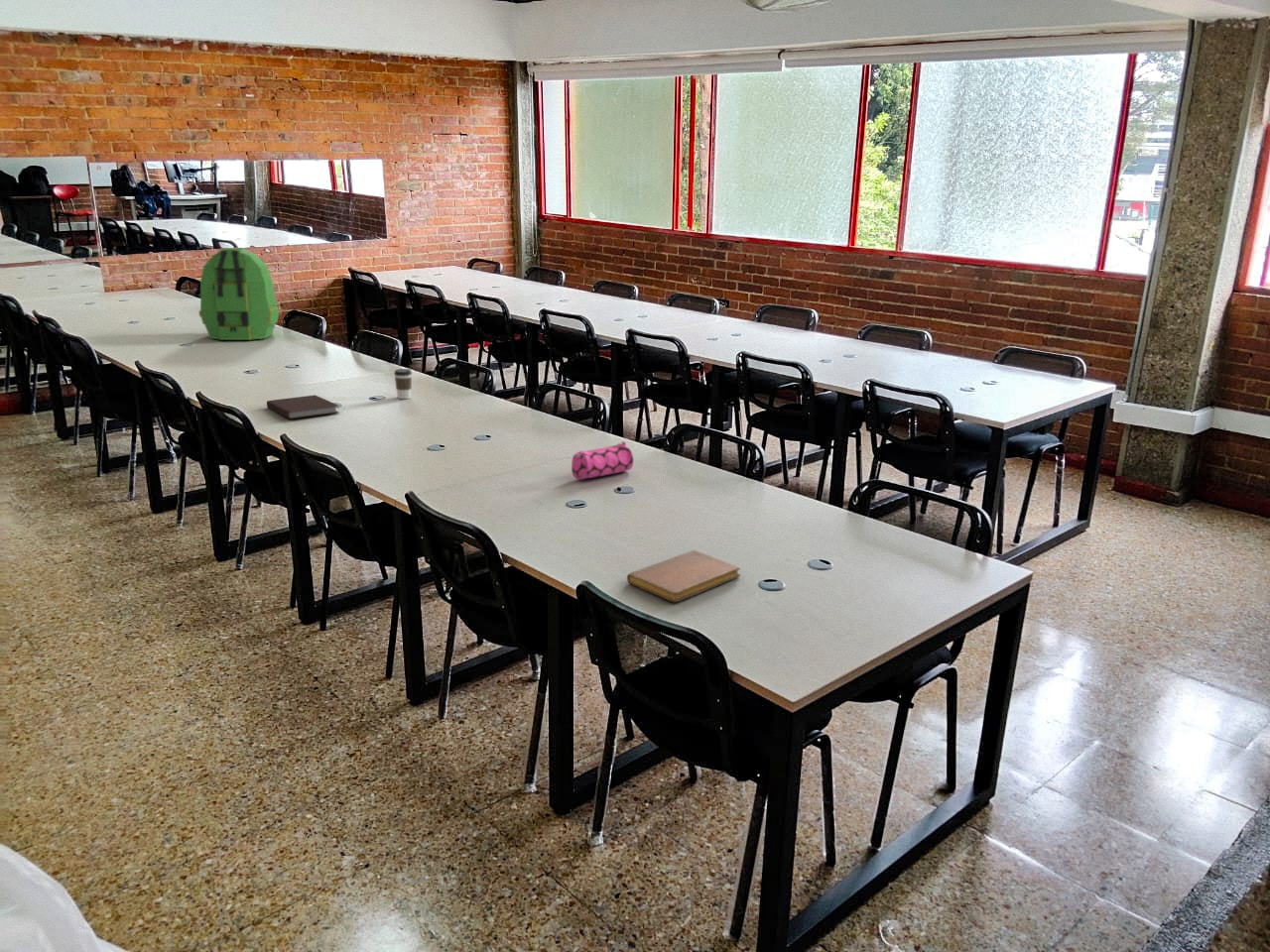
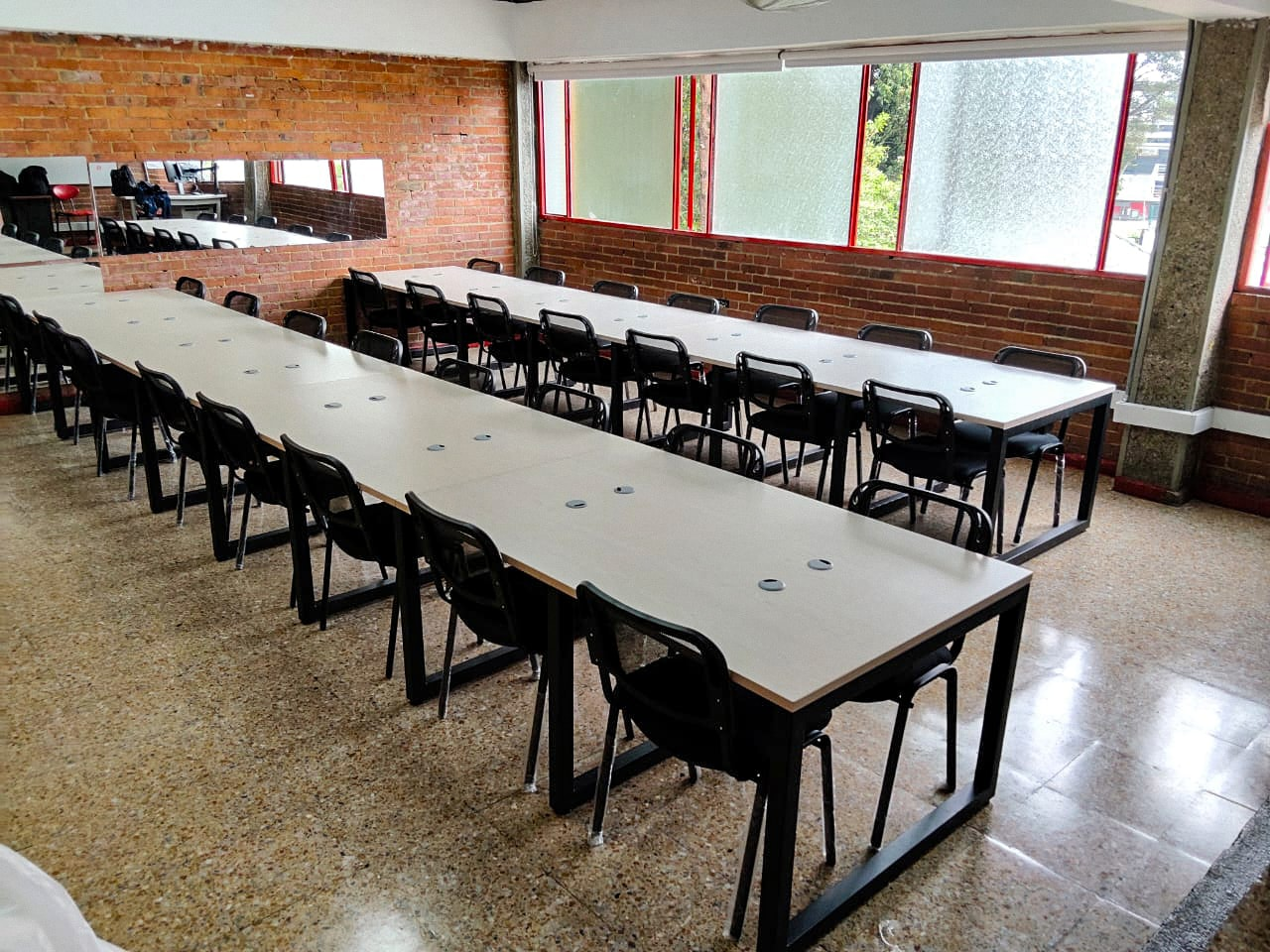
- backpack [197,247,280,341]
- notebook [626,549,741,603]
- coffee cup [393,368,413,400]
- notebook [266,394,339,419]
- pencil case [571,440,634,481]
